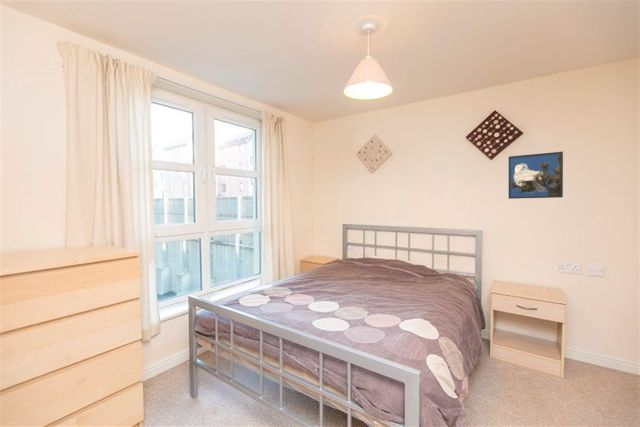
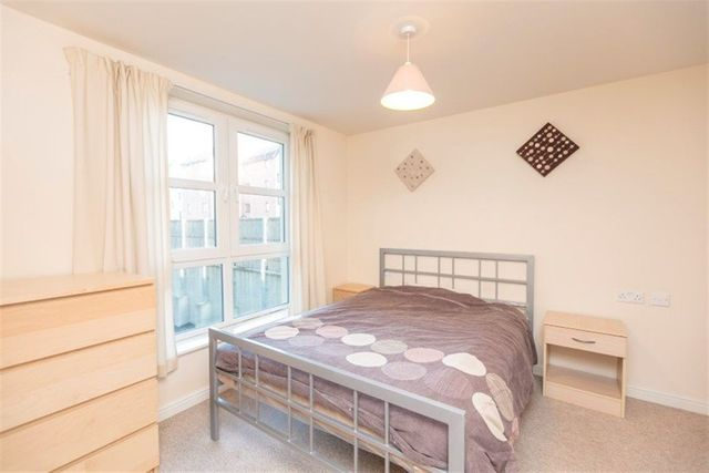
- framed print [508,151,564,200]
